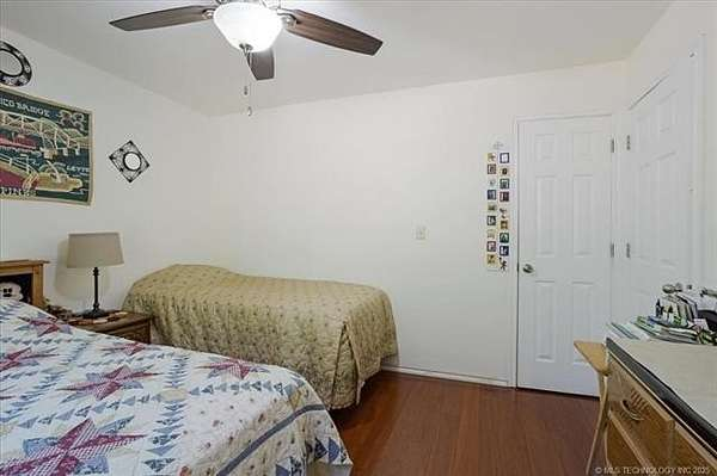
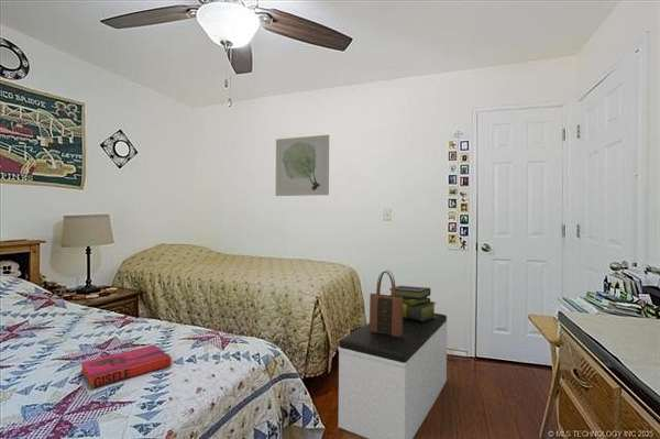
+ stack of books [388,285,437,321]
+ wall art [275,134,330,197]
+ bench [338,312,449,439]
+ hardback book [80,343,173,389]
+ tote bag [369,270,403,338]
